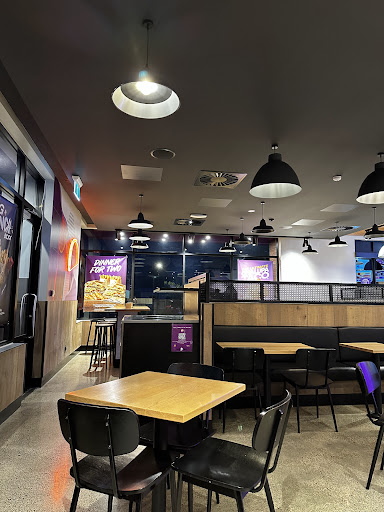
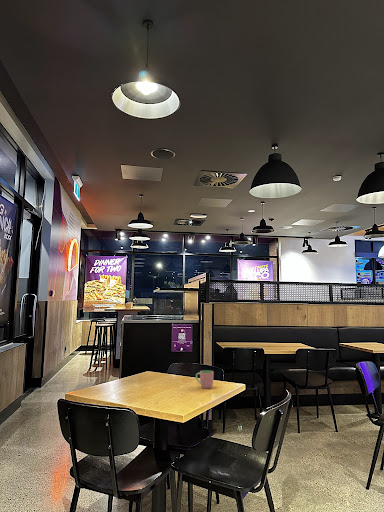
+ cup [195,369,215,389]
